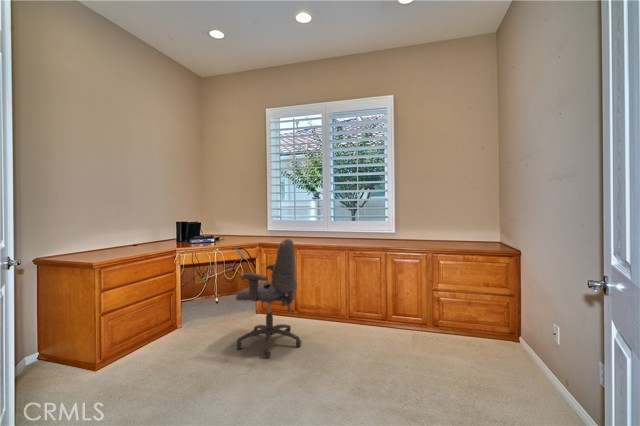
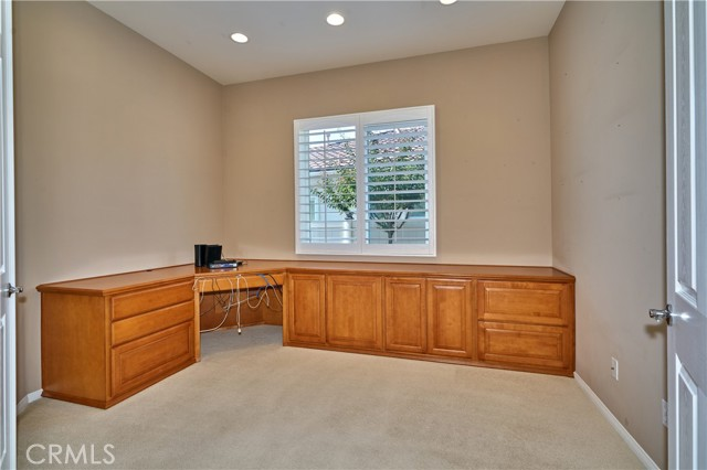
- chair [235,238,302,359]
